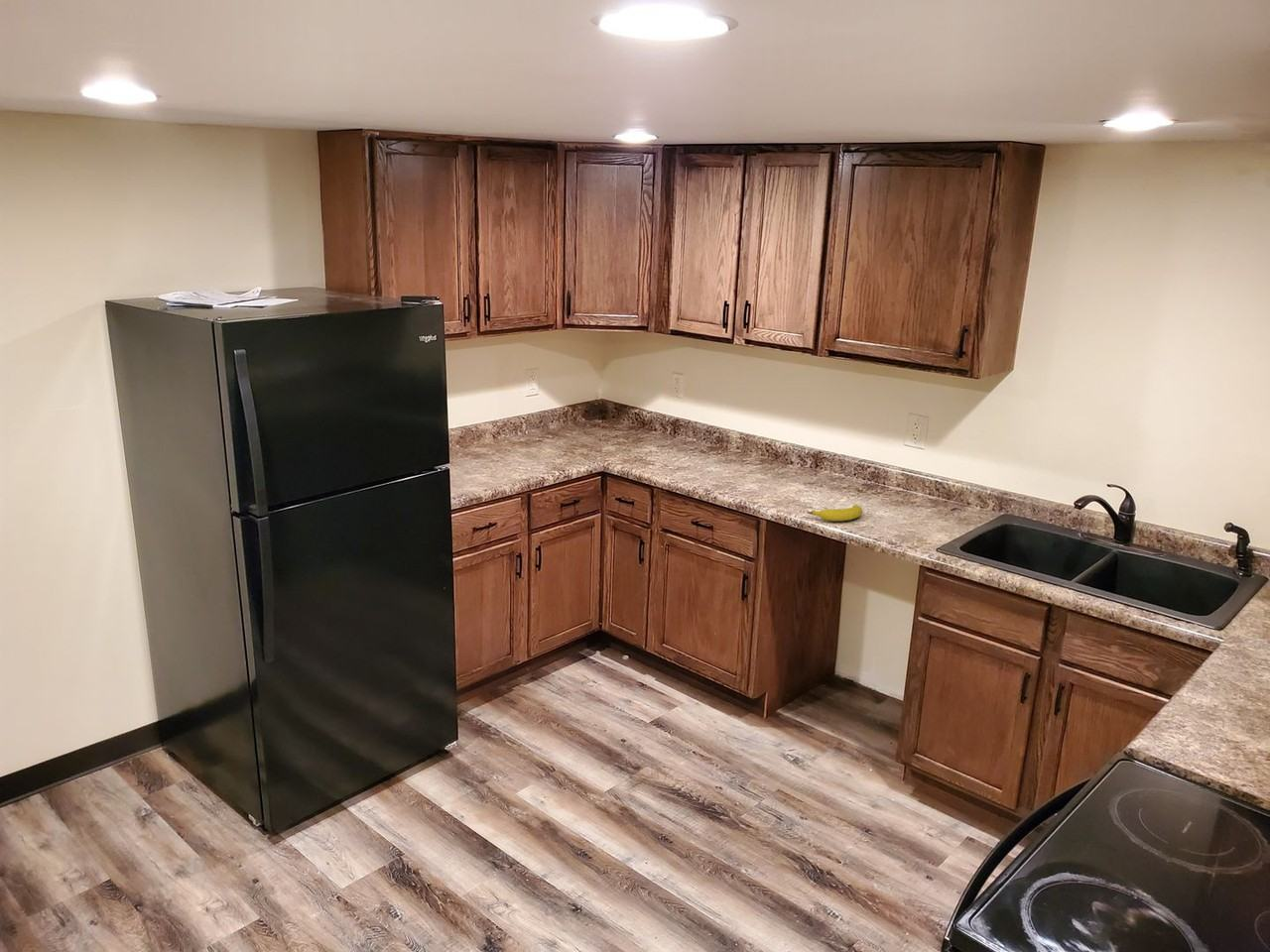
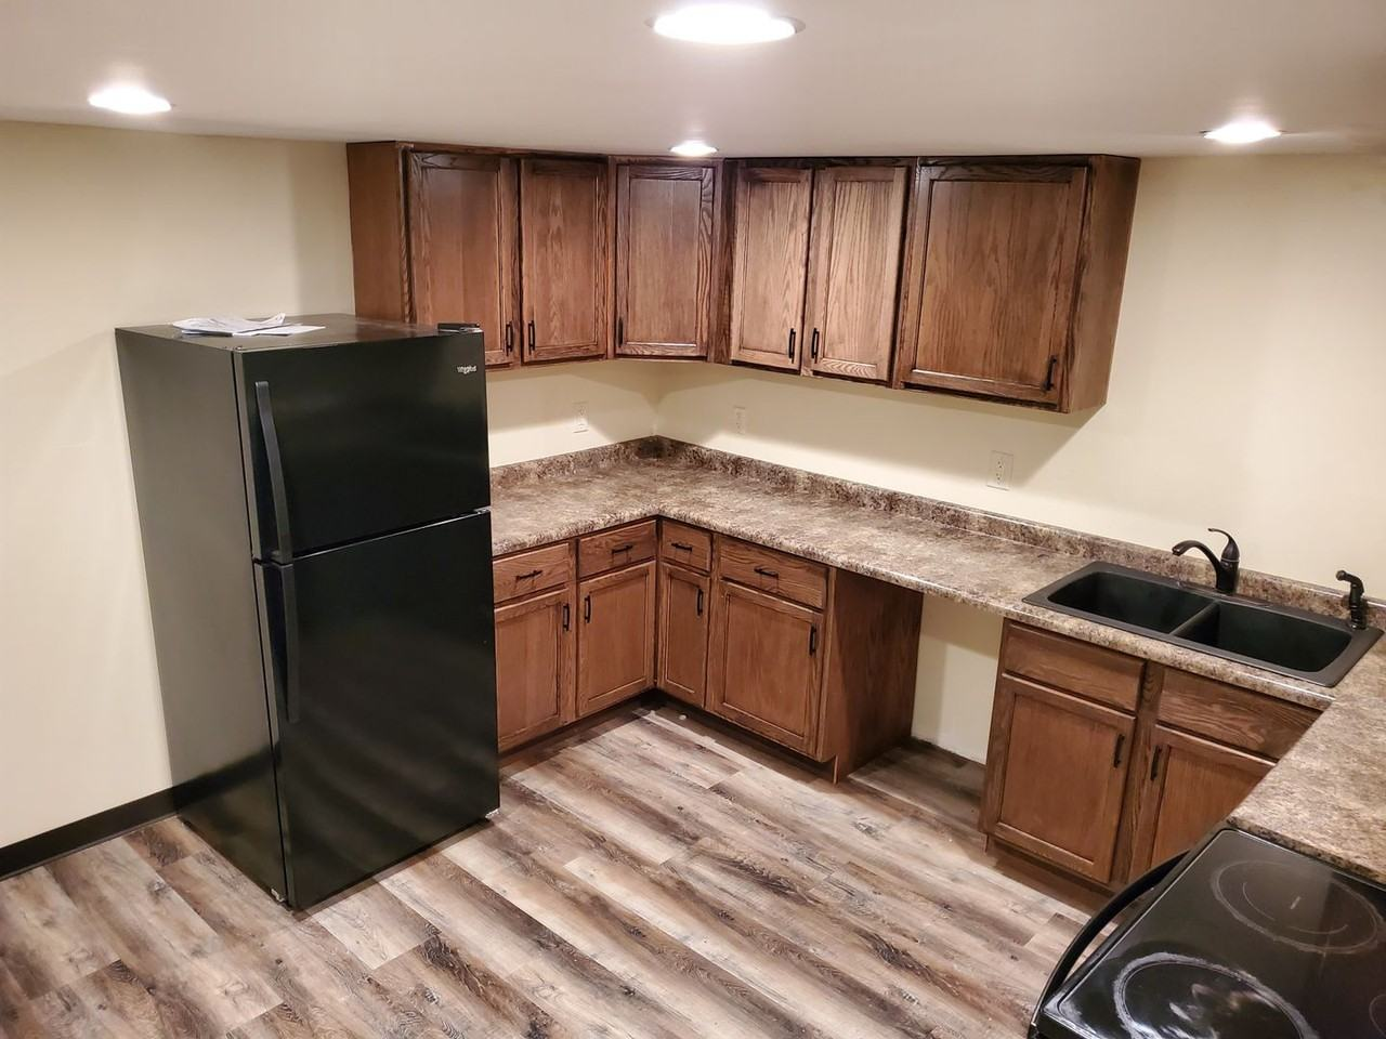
- fruit [806,504,863,522]
